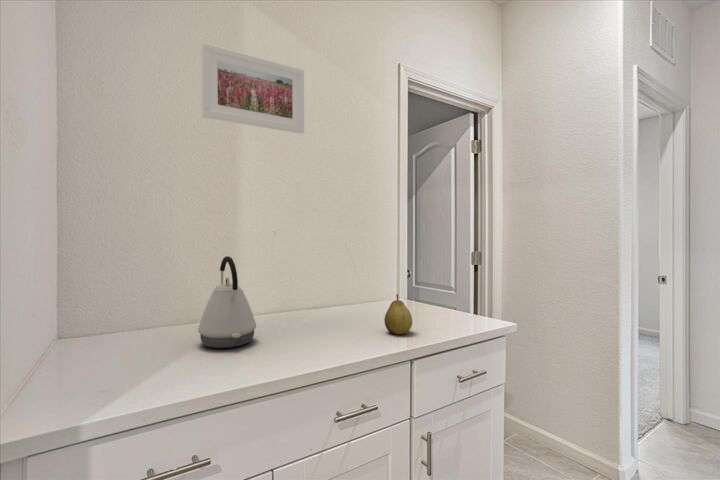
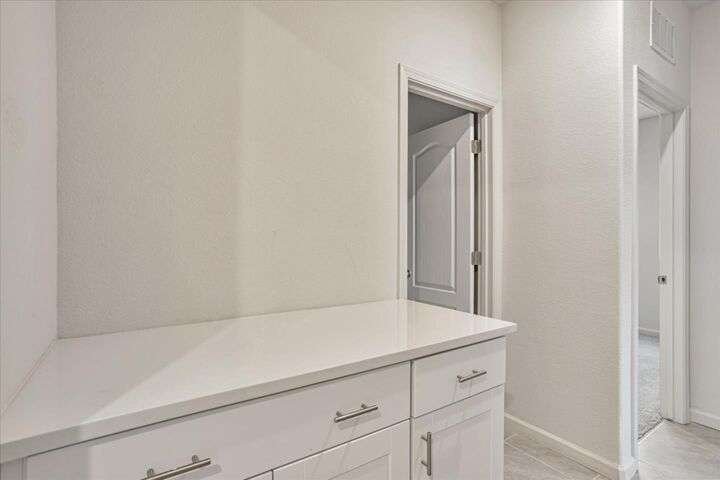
- fruit [383,293,413,335]
- kettle [197,255,257,349]
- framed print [201,42,305,135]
